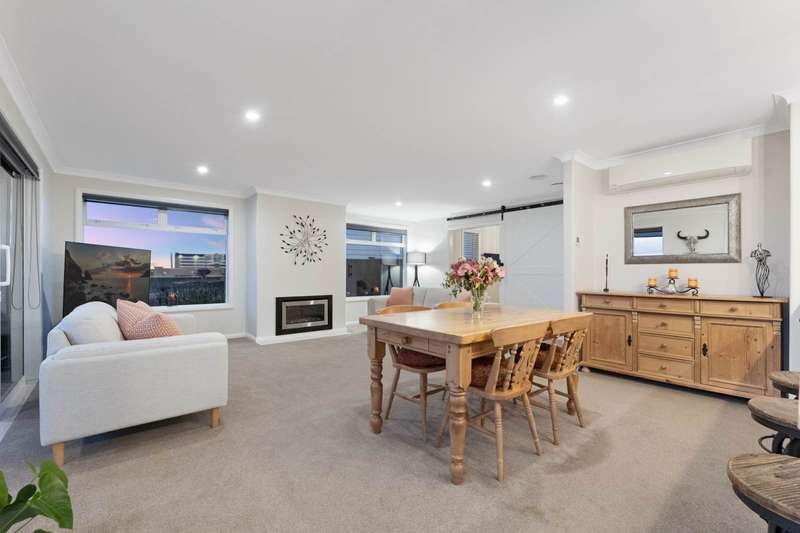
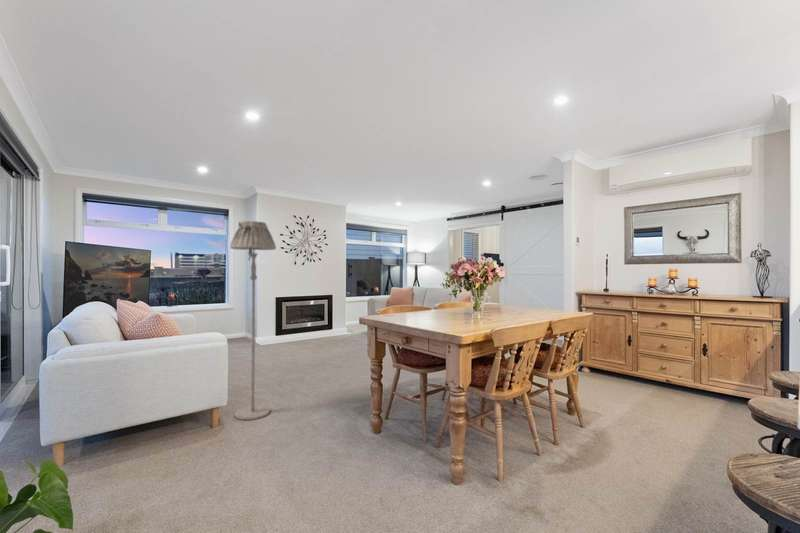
+ floor lamp [229,220,277,421]
